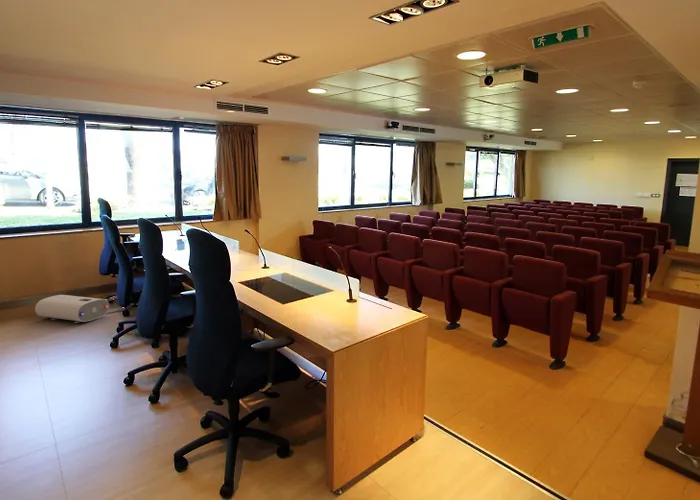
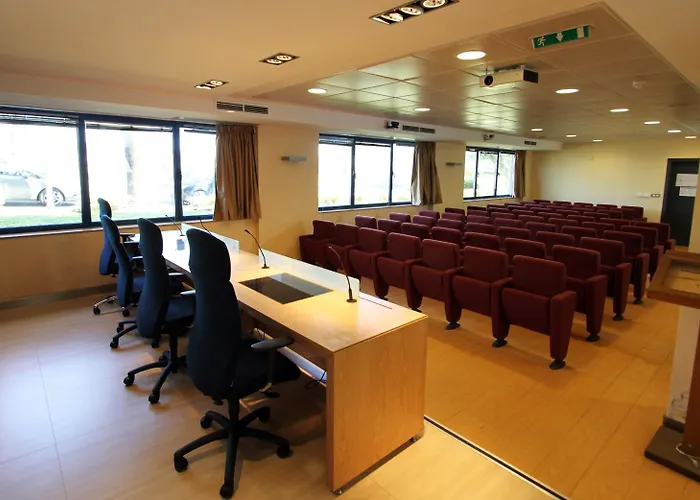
- water heater [34,294,110,324]
